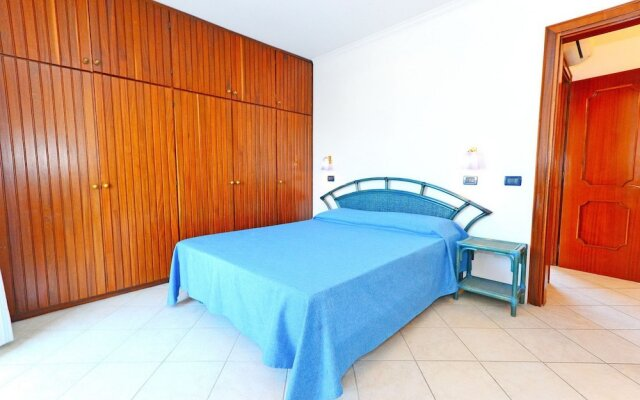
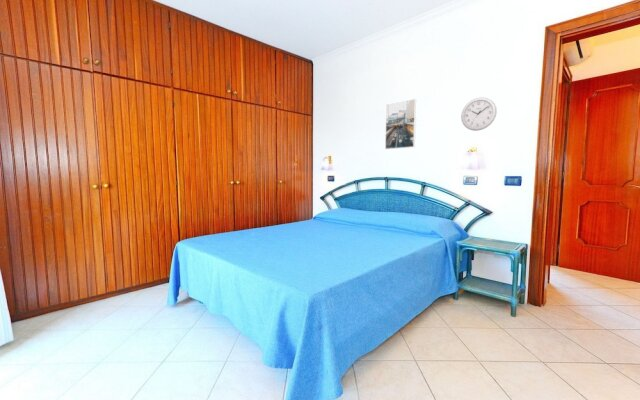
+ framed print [384,98,418,150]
+ wall clock [460,96,498,132]
